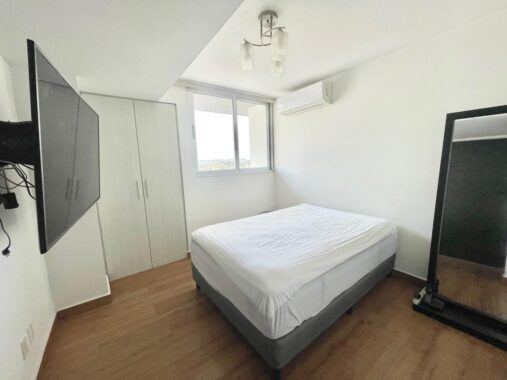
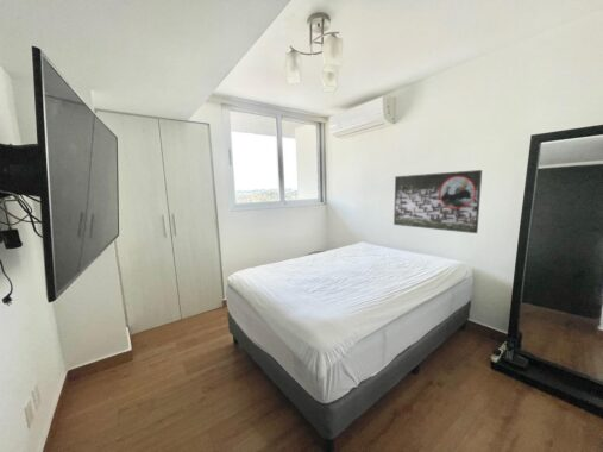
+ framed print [392,169,483,234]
